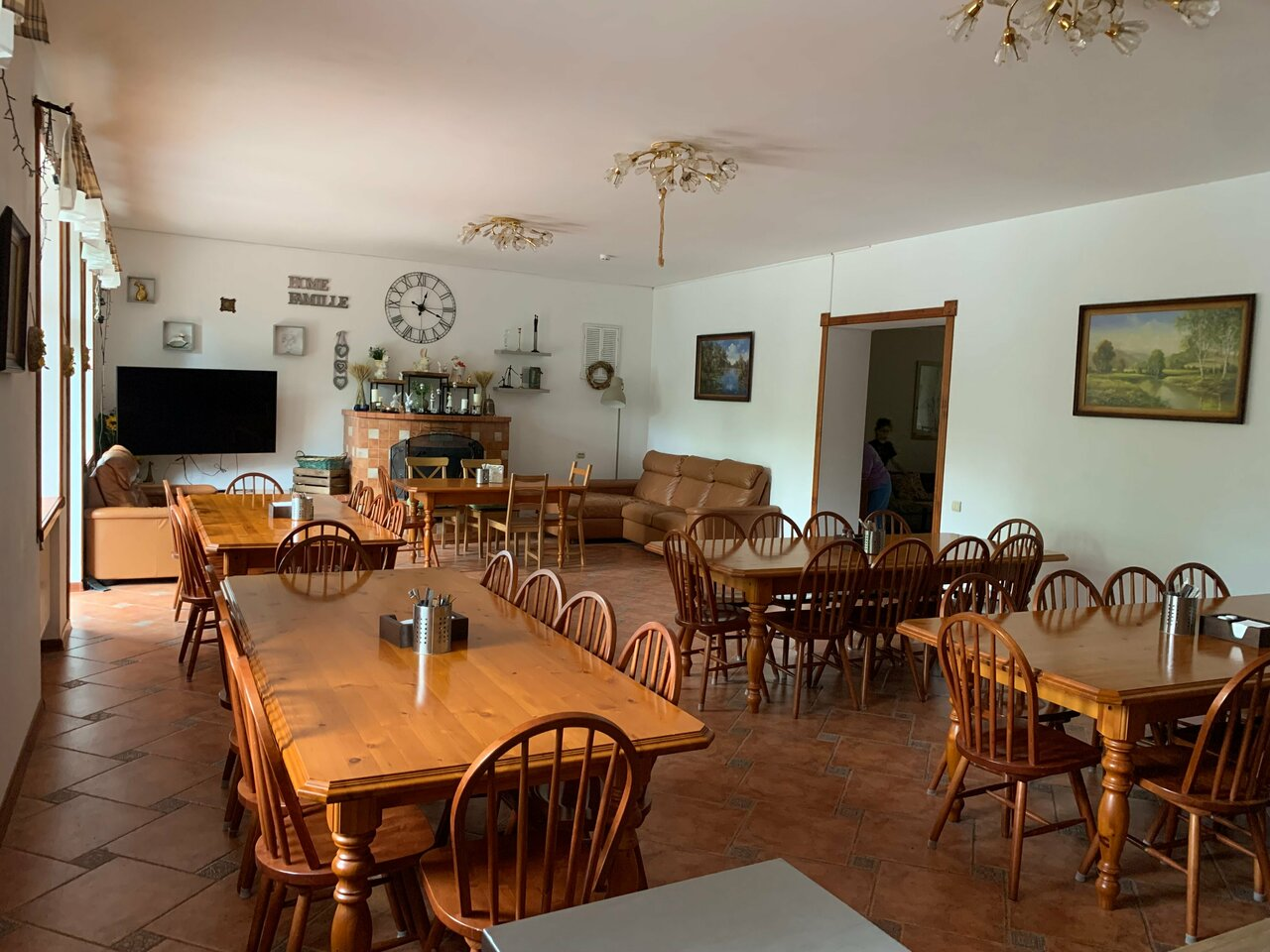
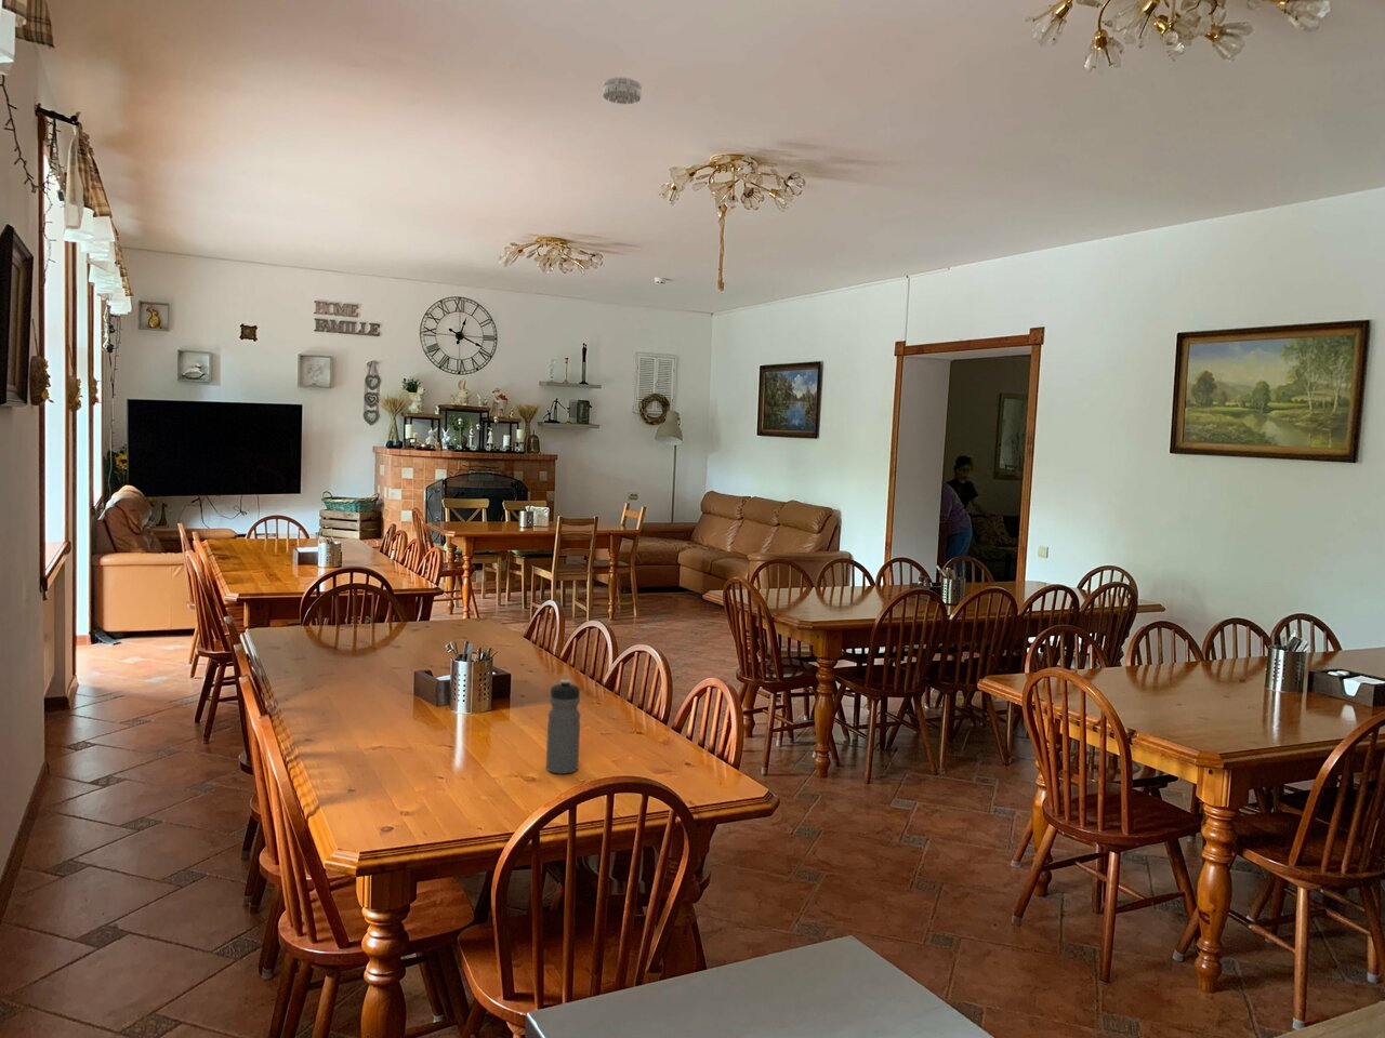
+ water bottle [545,678,581,775]
+ smoke detector [602,75,642,105]
